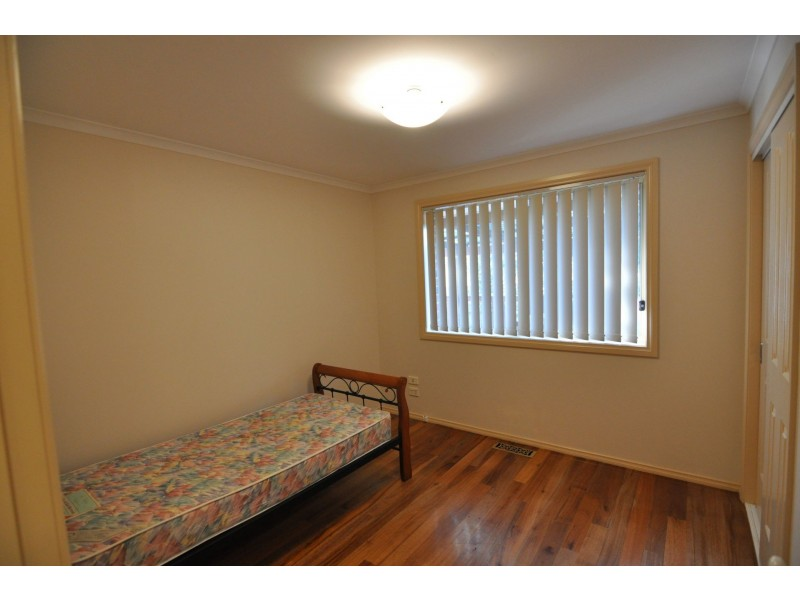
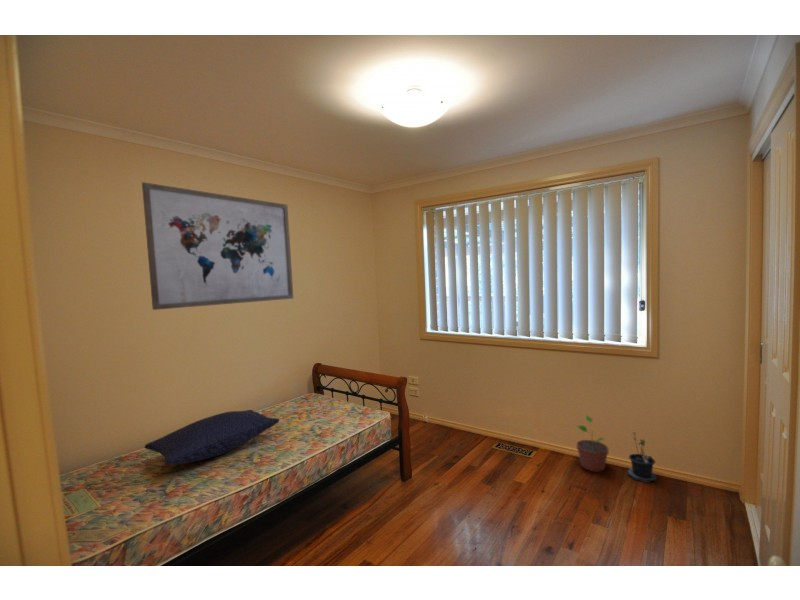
+ pillow [144,409,280,466]
+ wall art [141,181,294,311]
+ potted plant [576,414,609,473]
+ potted plant [625,431,658,484]
